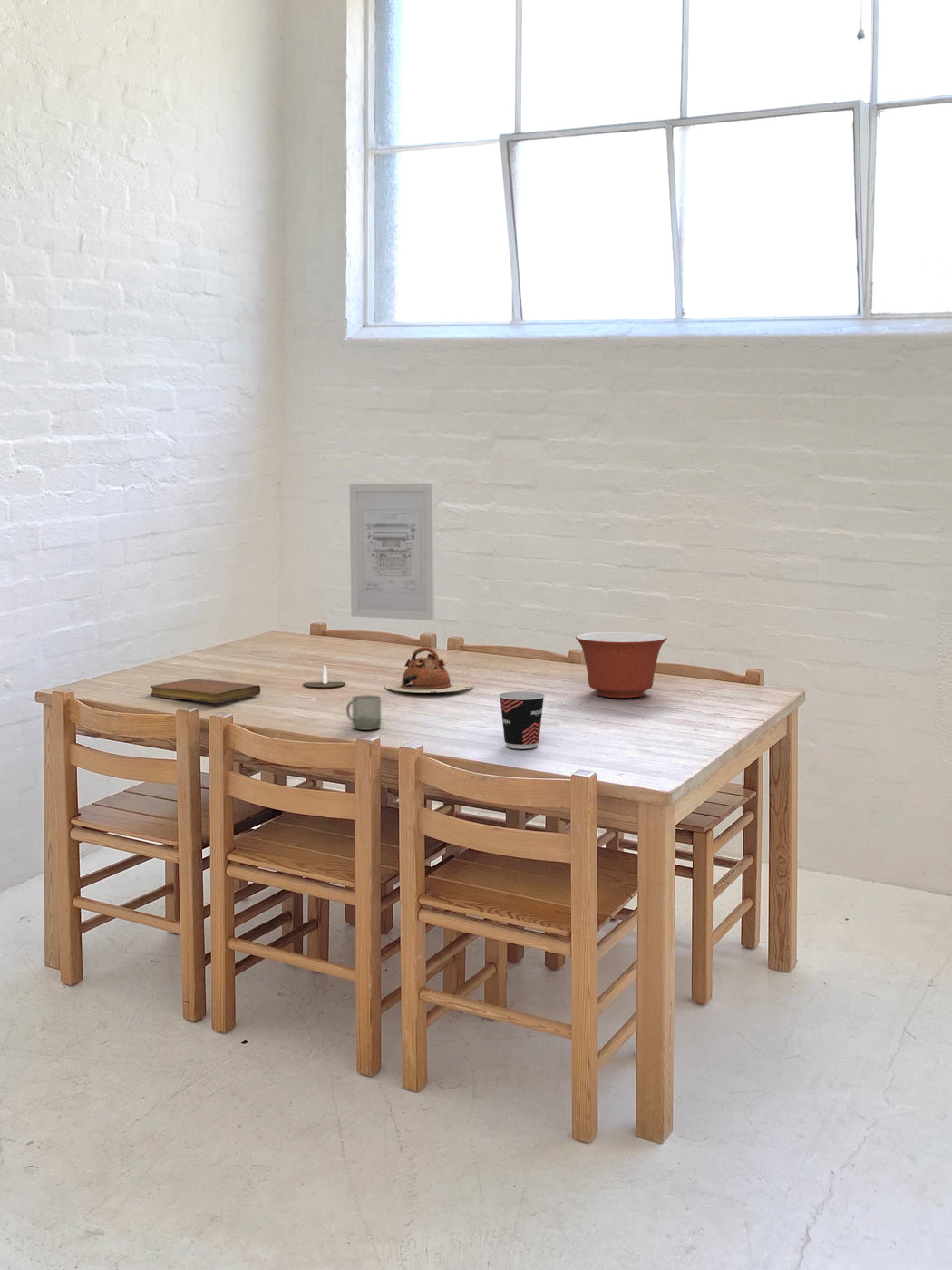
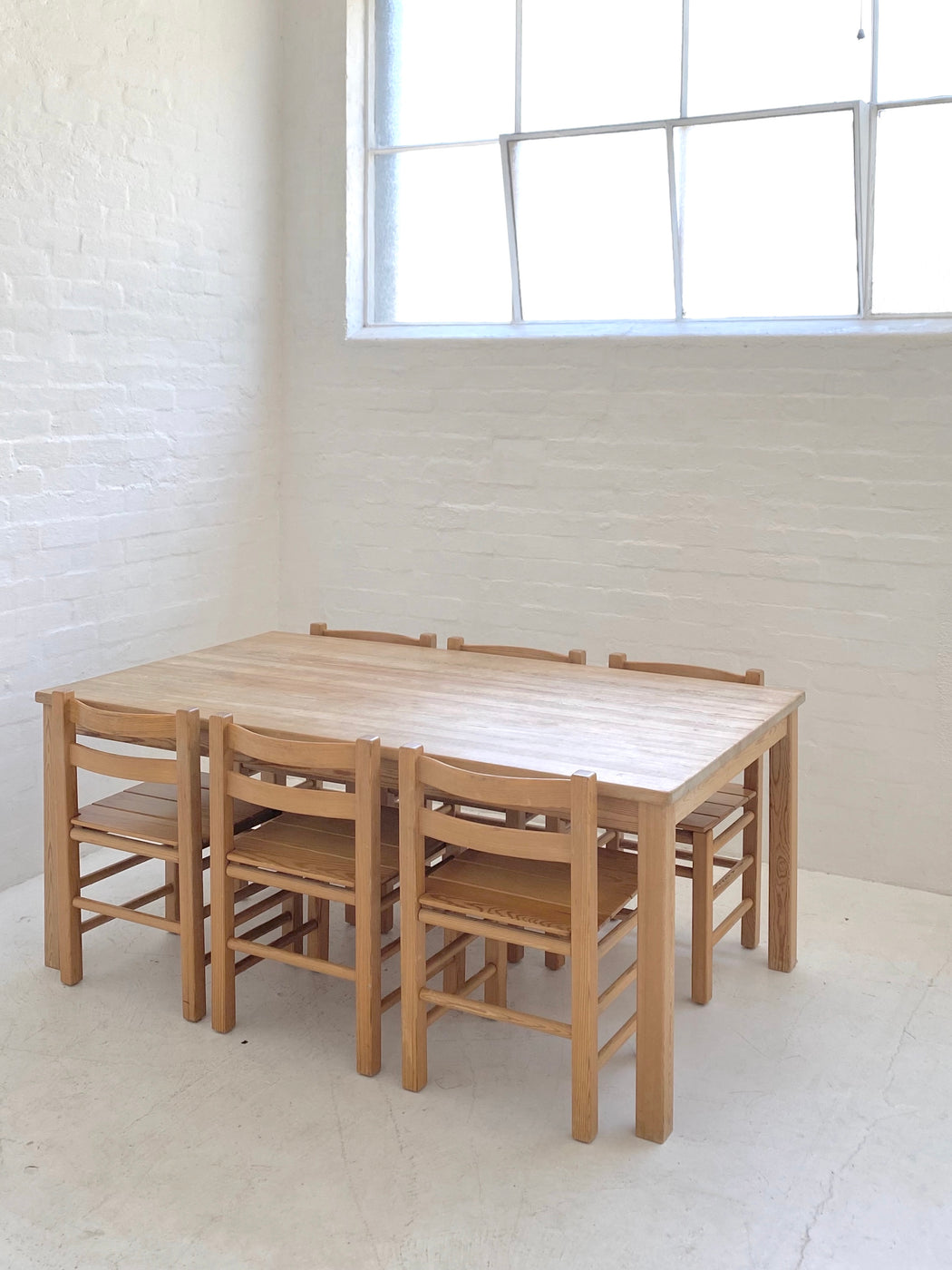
- mixing bowl [575,631,668,699]
- cup [345,694,382,730]
- cup [498,690,546,750]
- teapot [384,646,474,693]
- candle [300,663,346,689]
- notebook [150,678,261,704]
- wall art [348,483,435,621]
